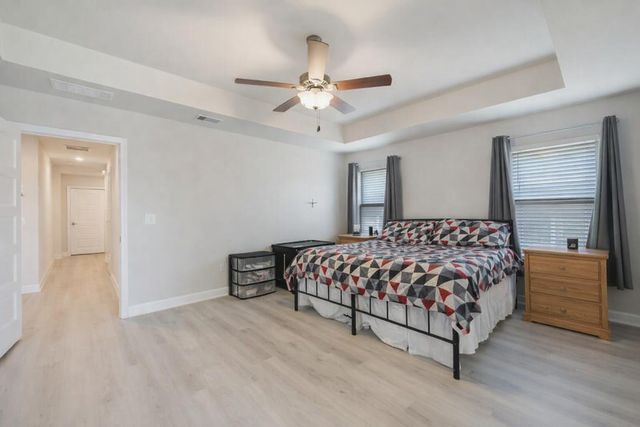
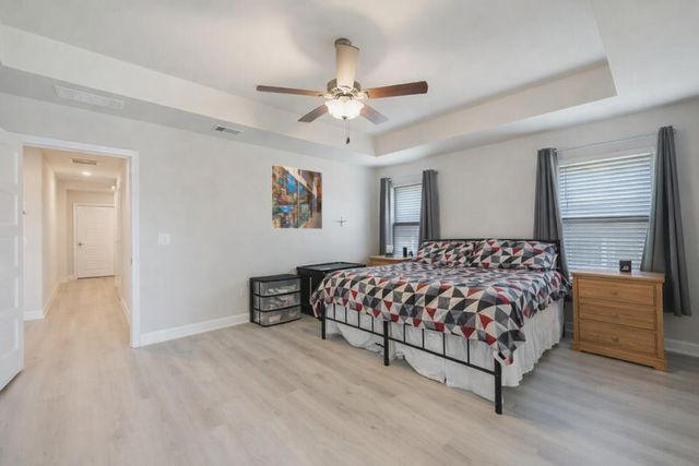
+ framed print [270,164,323,230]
